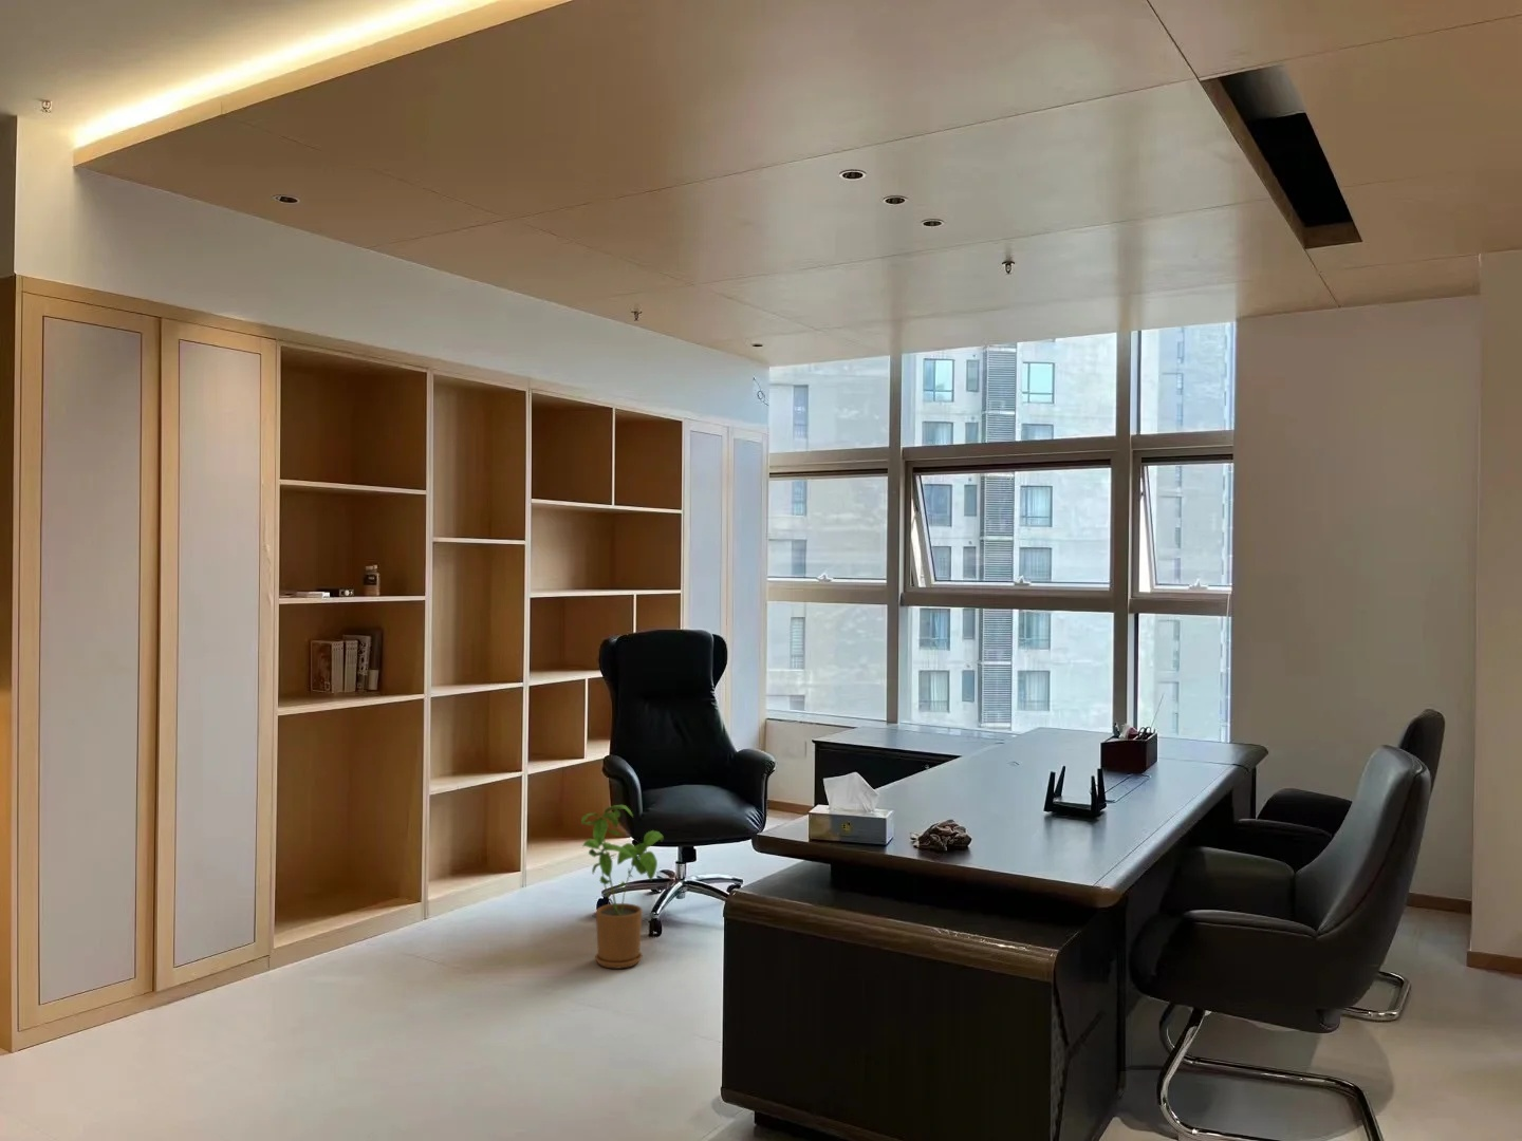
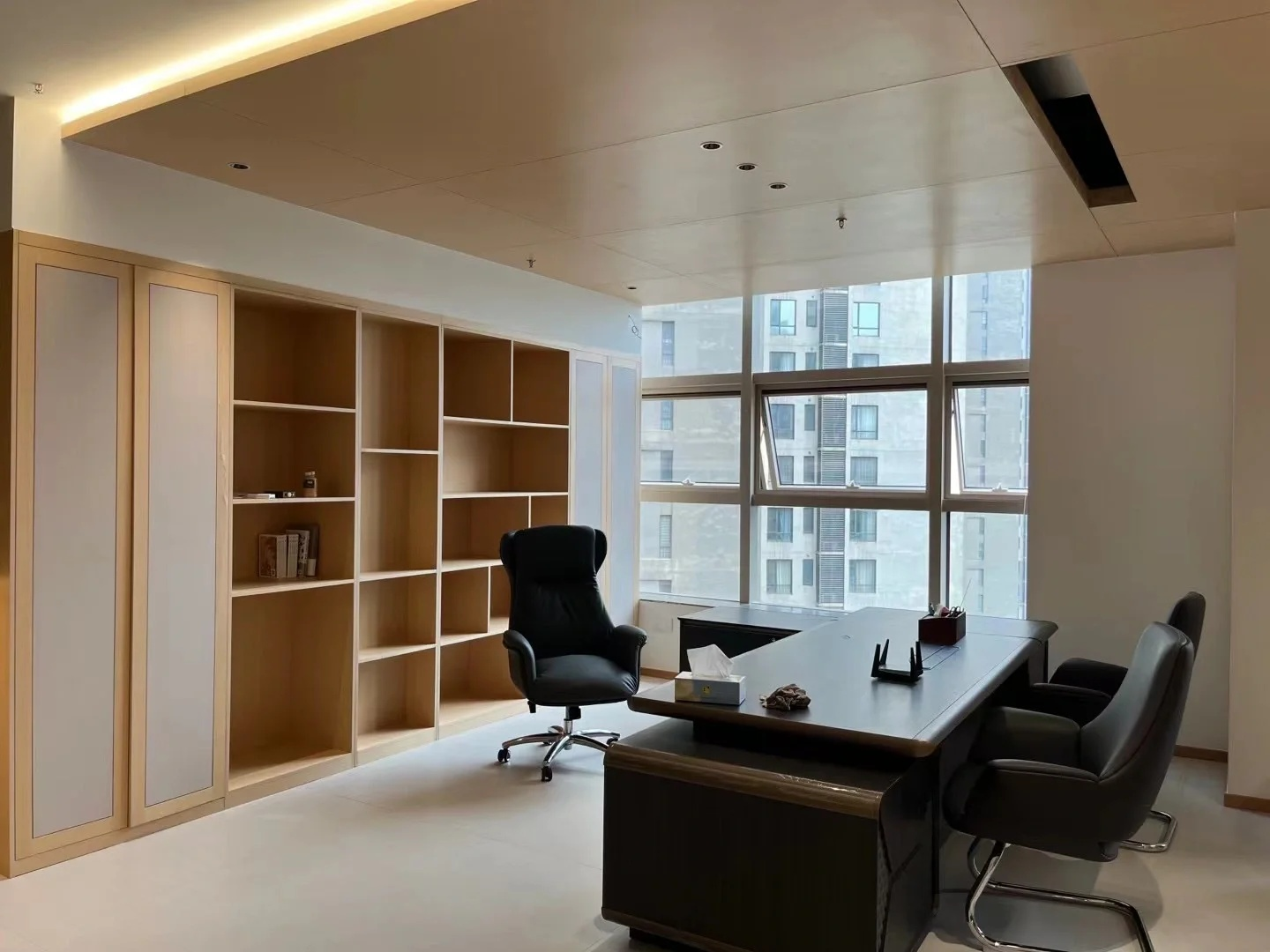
- house plant [580,804,665,970]
